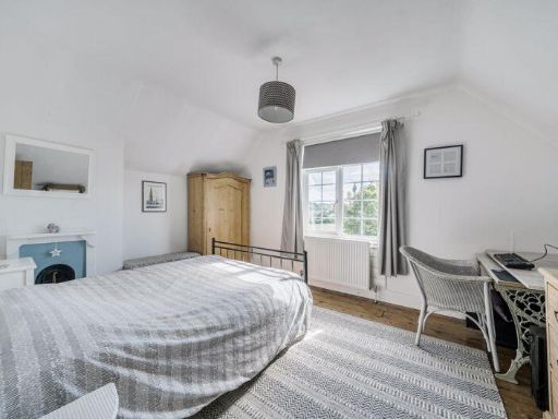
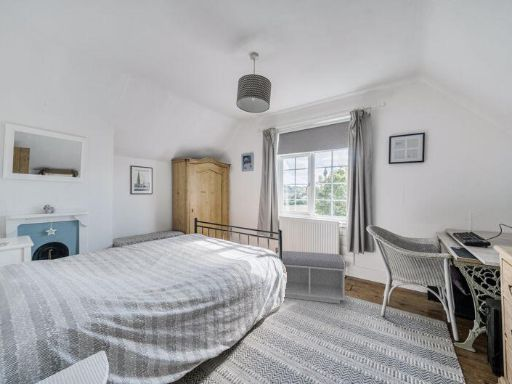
+ bench [281,250,346,305]
